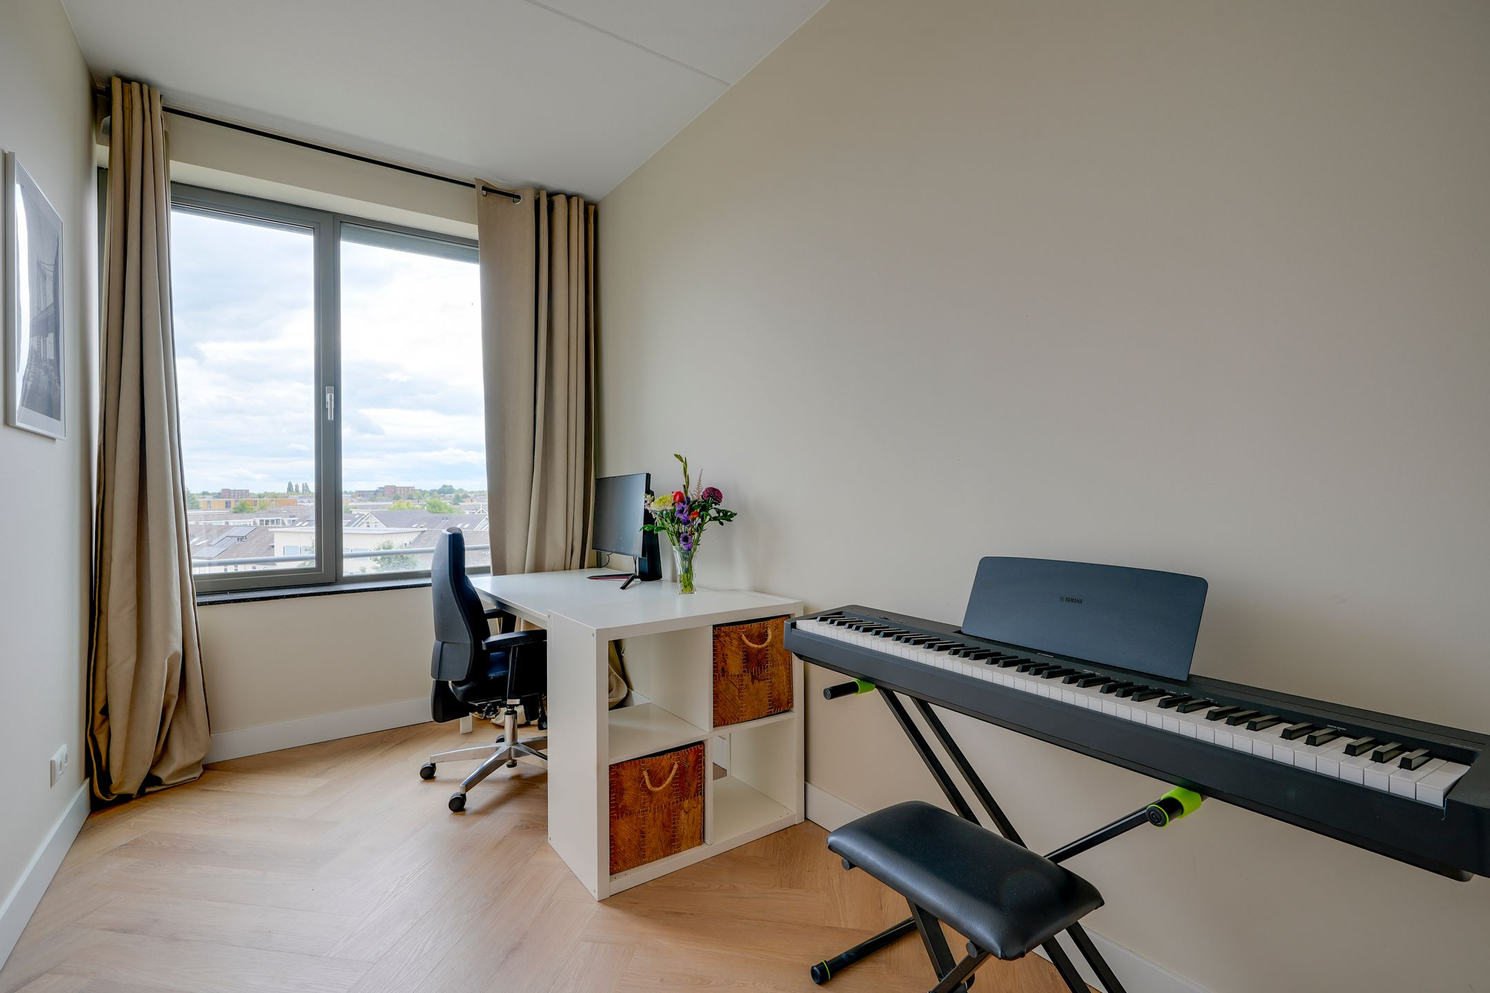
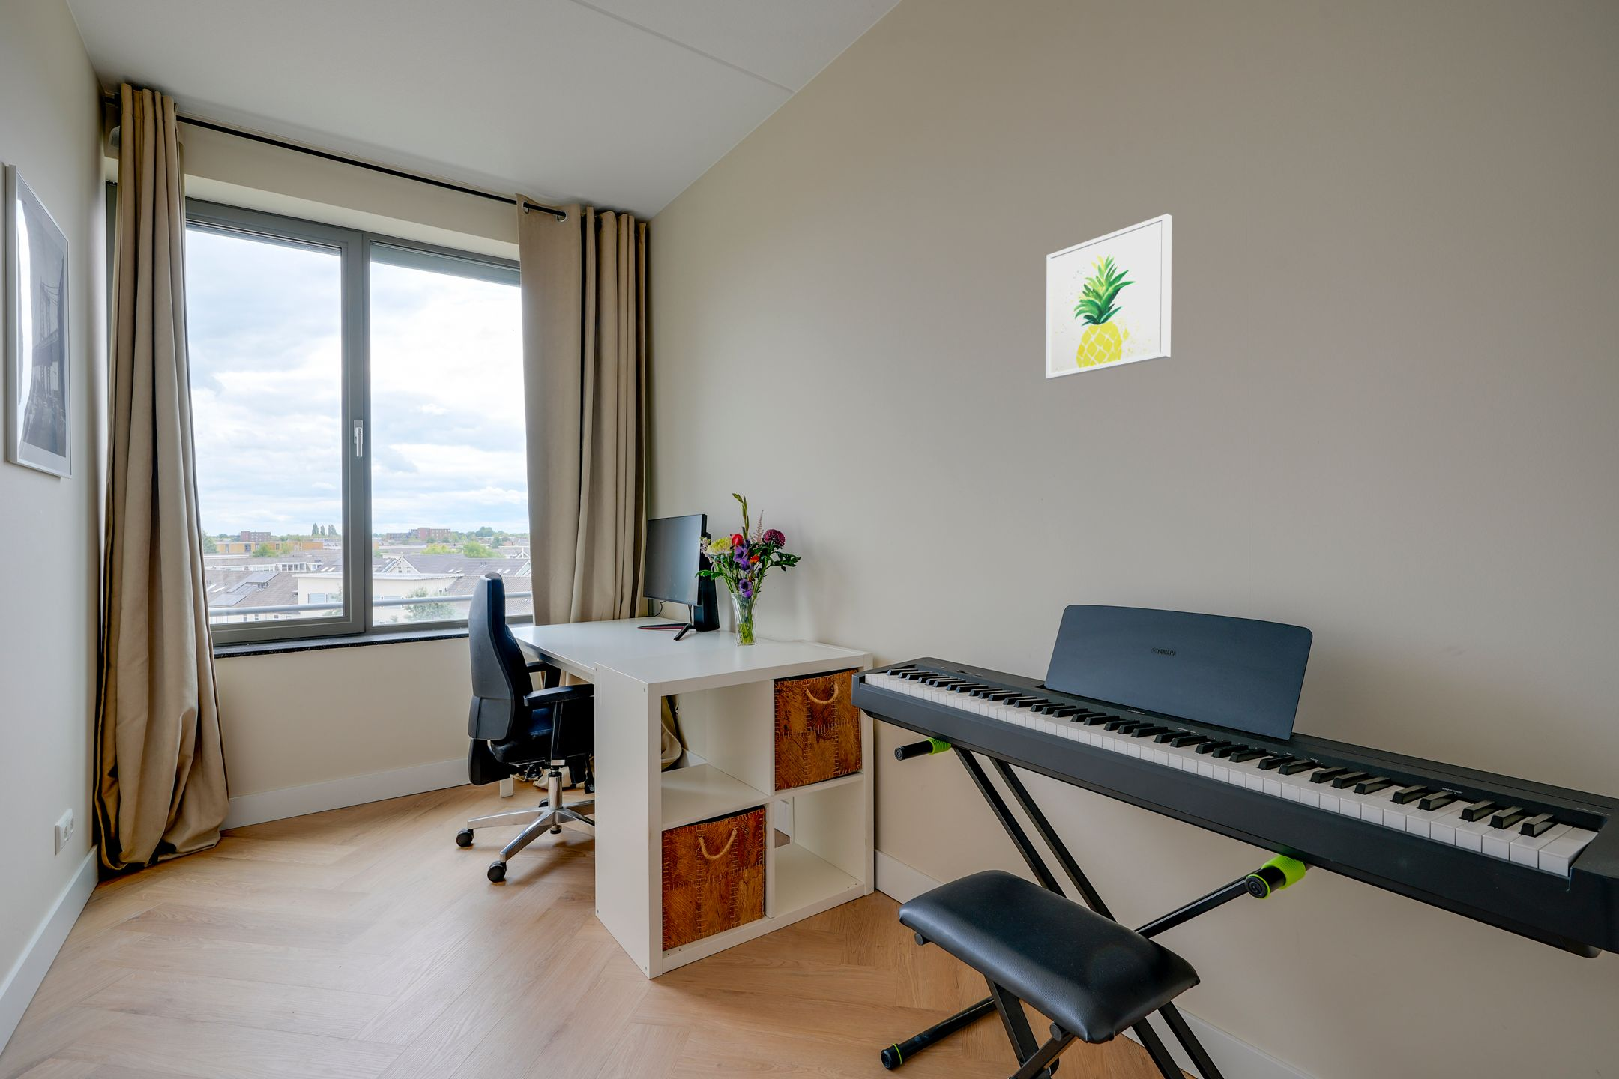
+ wall art [1044,213,1172,381]
